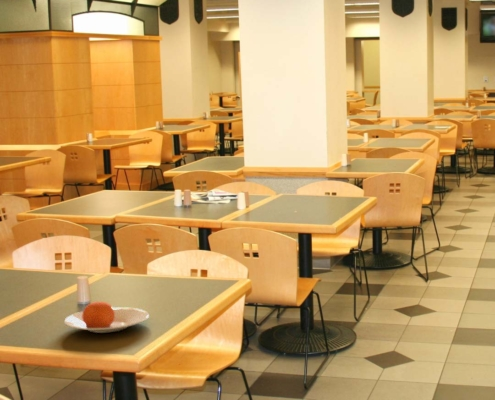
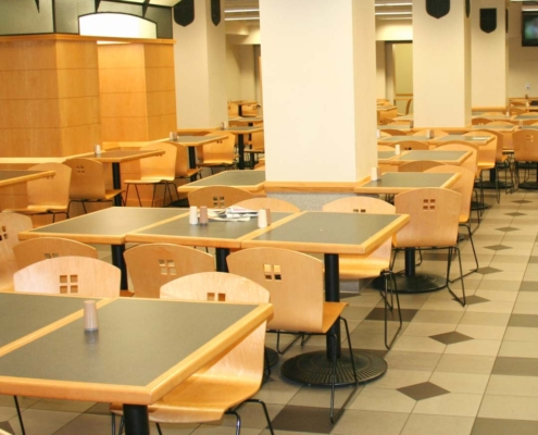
- plate [63,301,150,334]
